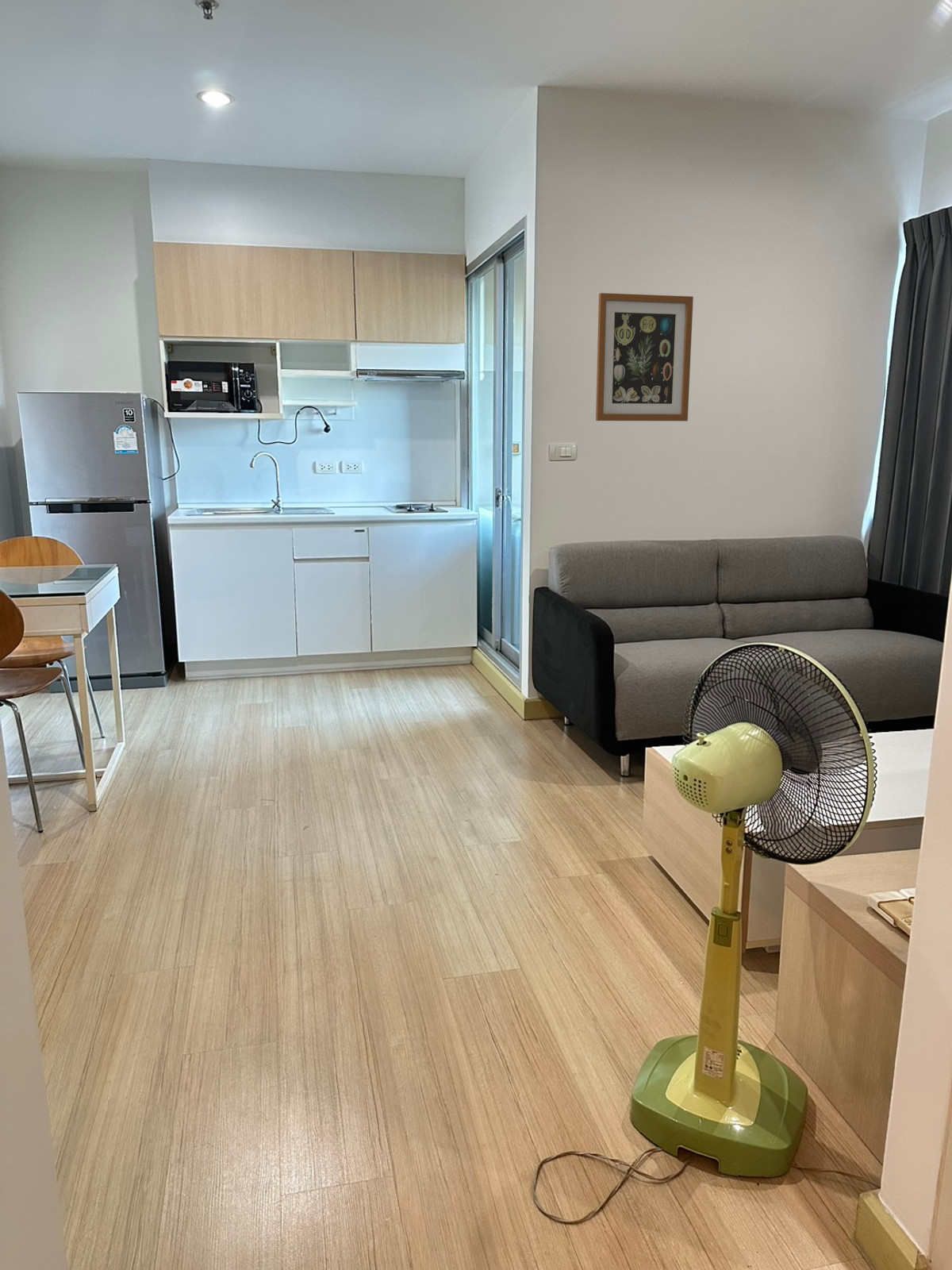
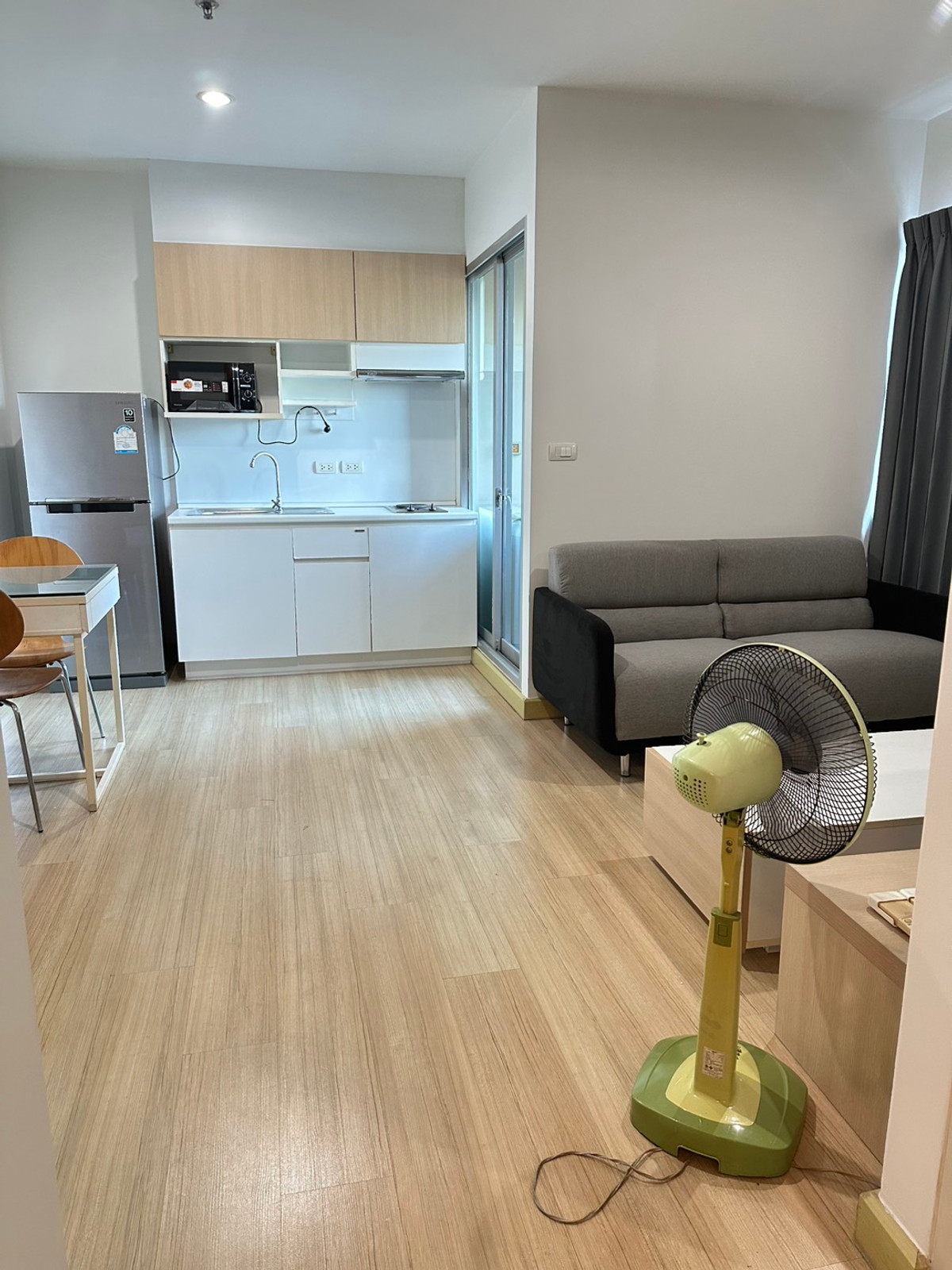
- wall art [595,292,694,422]
